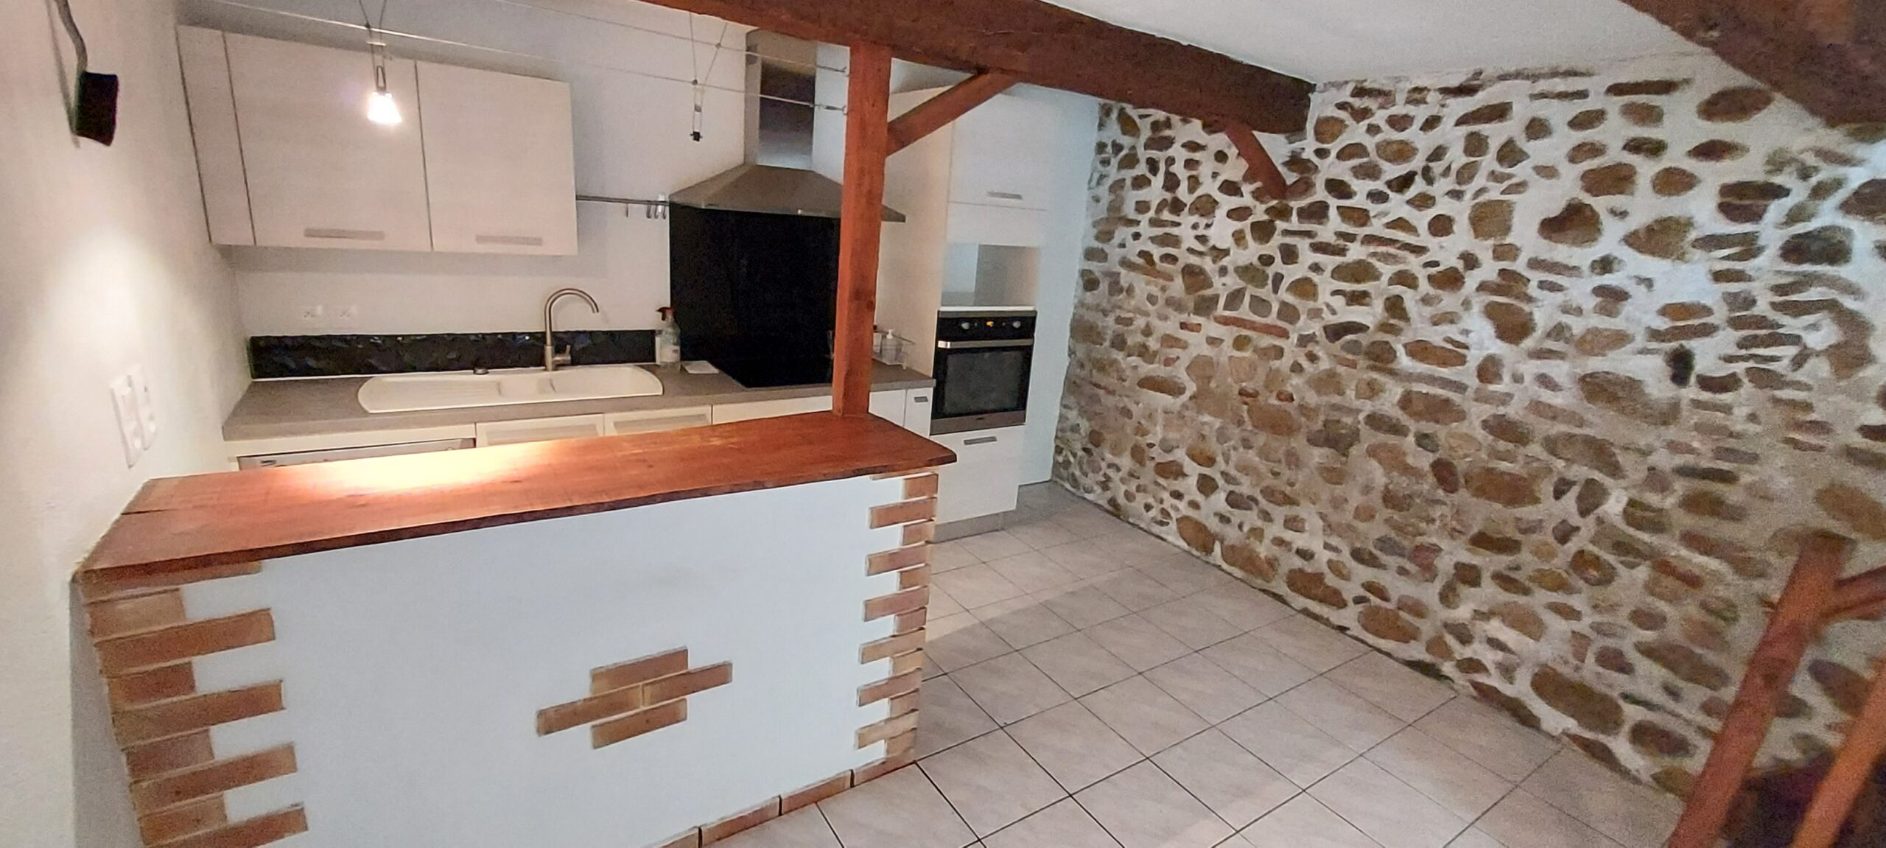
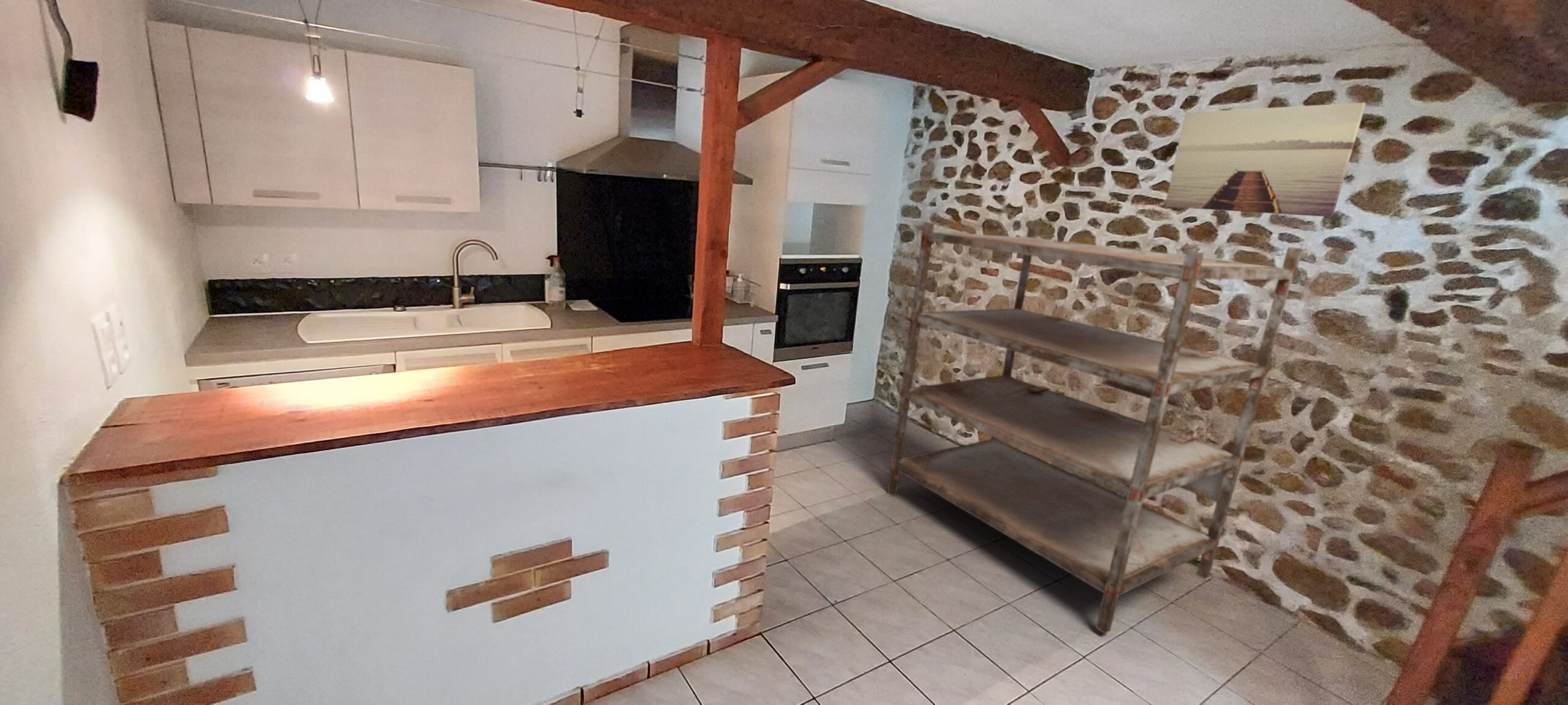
+ wall art [1164,102,1366,217]
+ shelving unit [886,221,1303,635]
